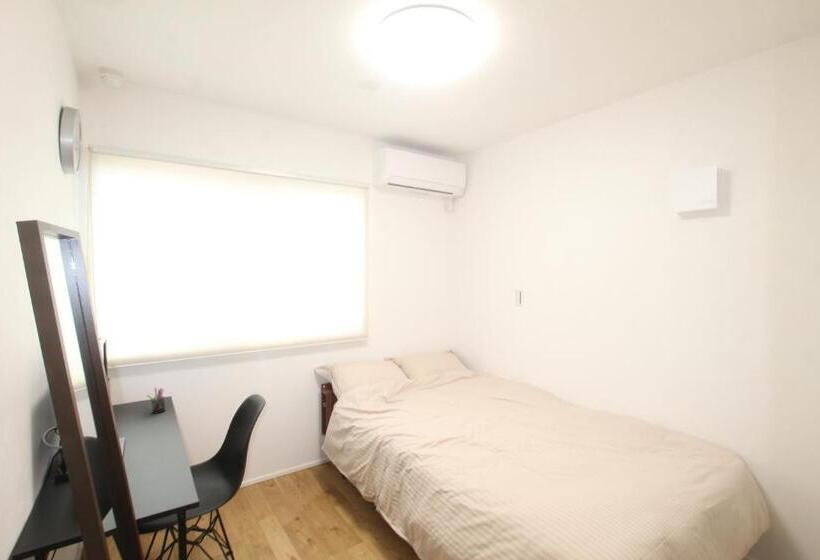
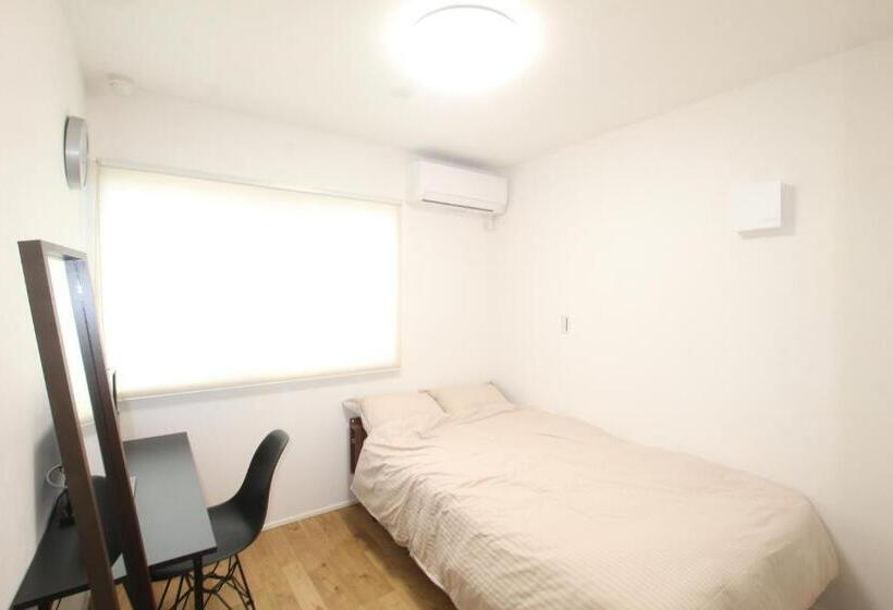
- pen holder [146,387,167,414]
